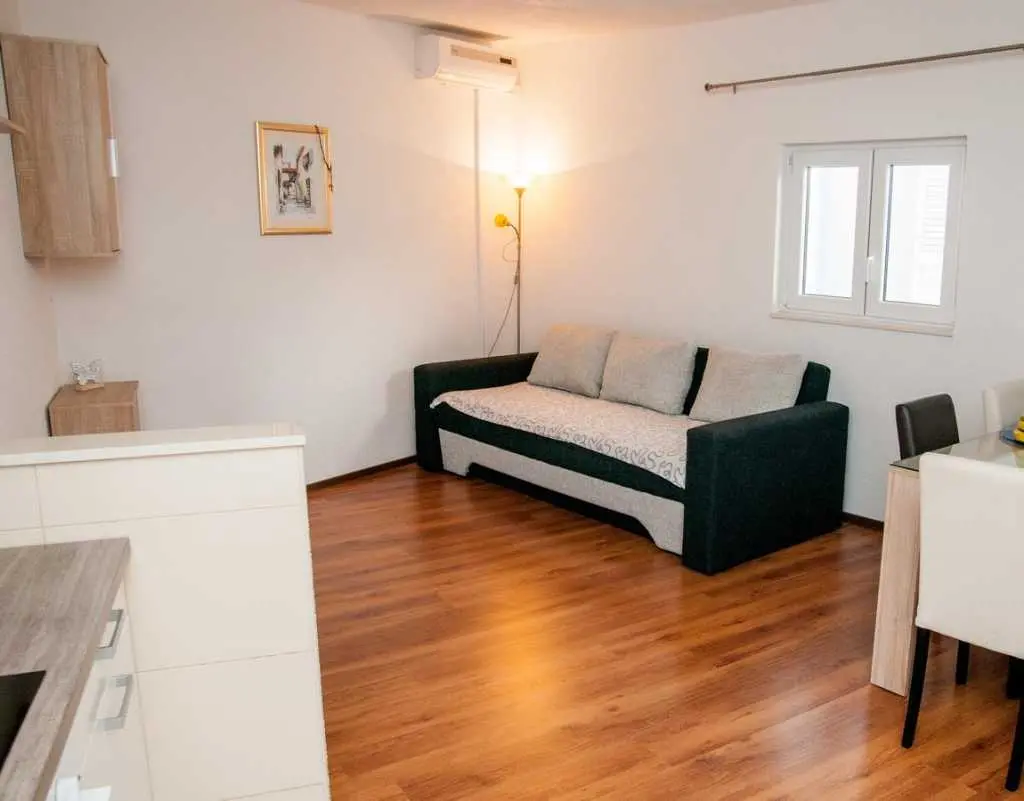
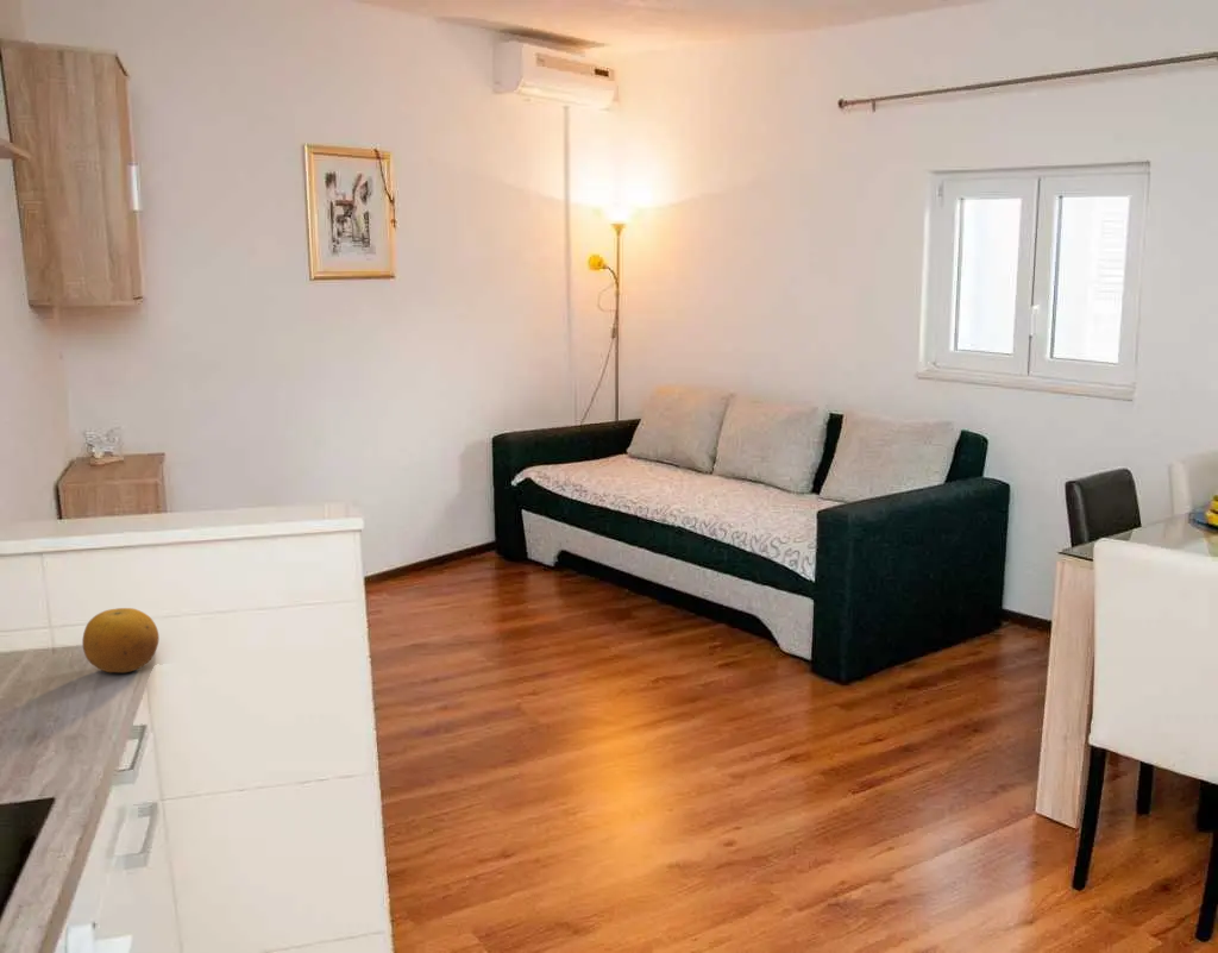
+ fruit [81,607,161,673]
